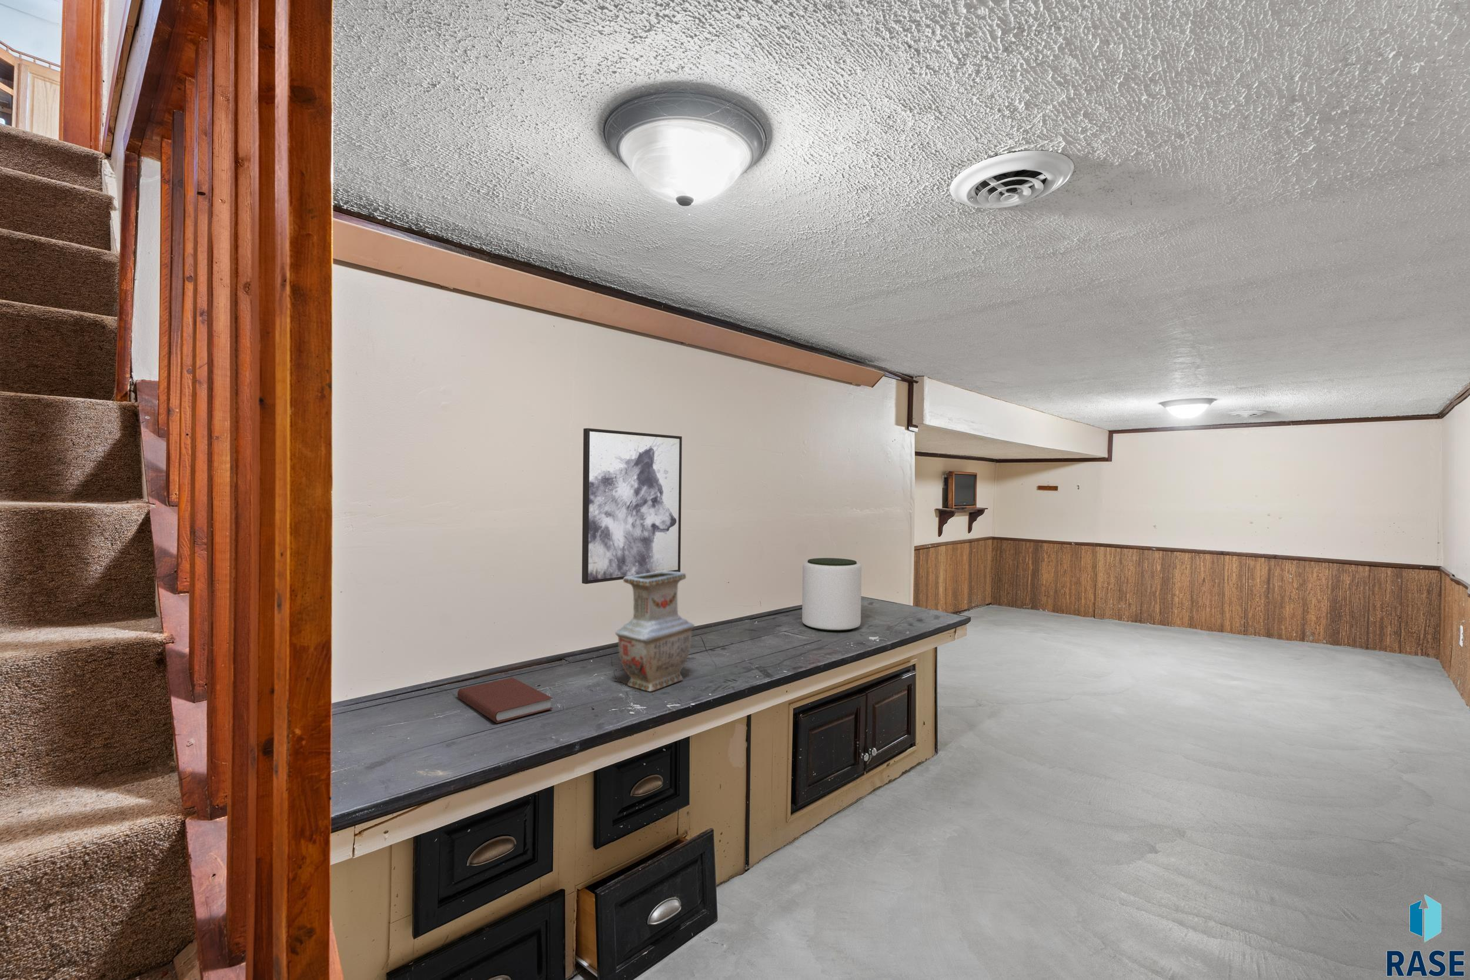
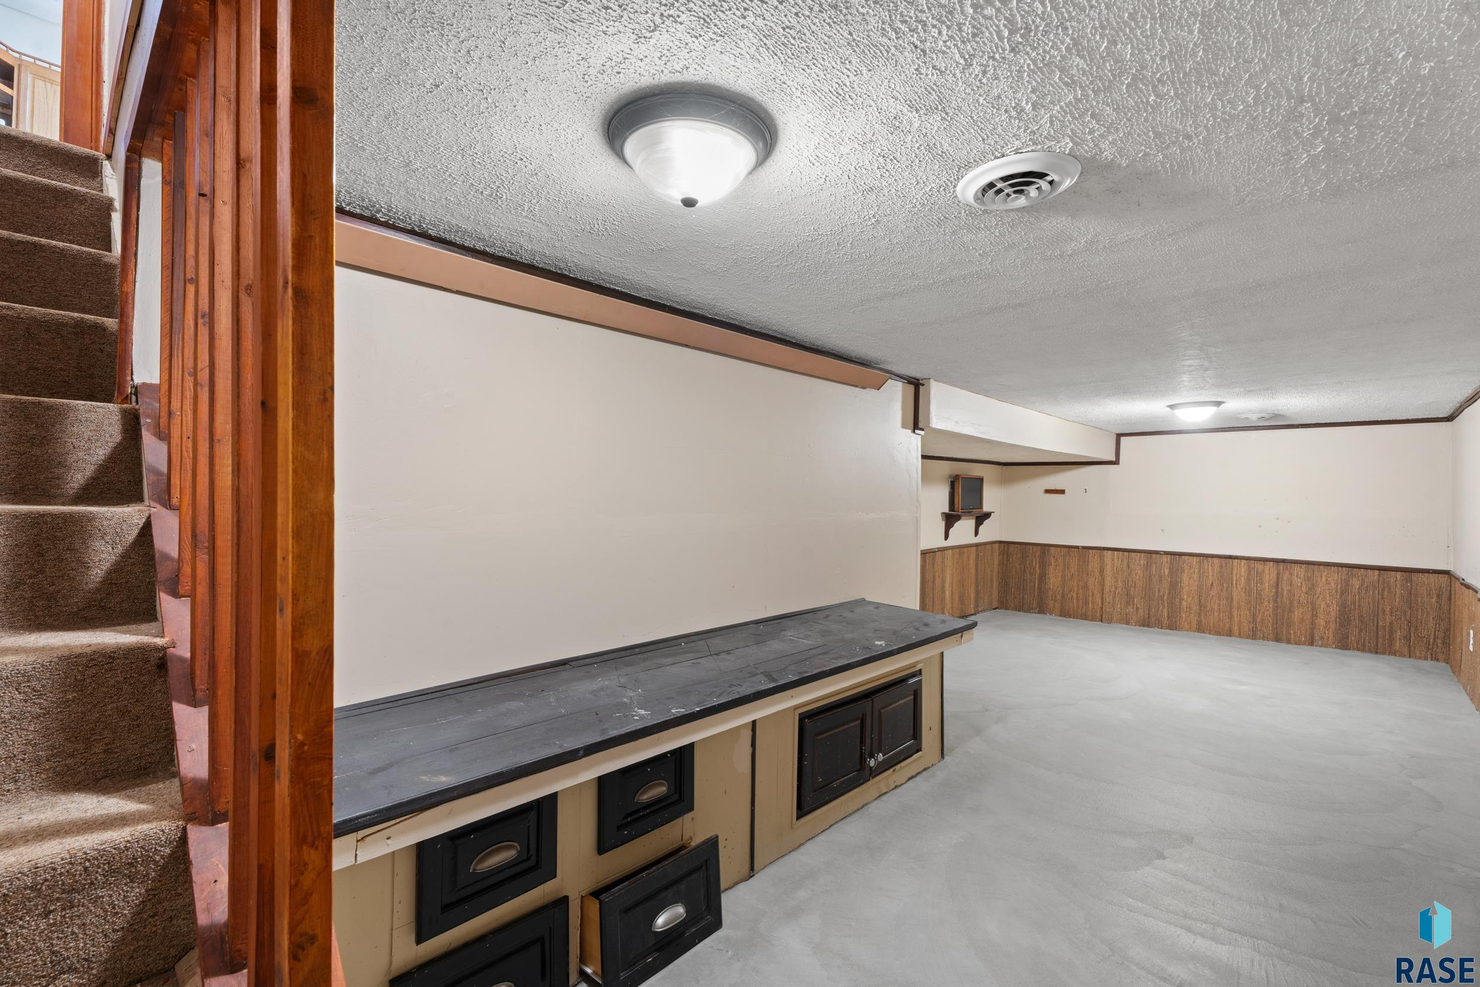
- book [457,677,553,724]
- wall art [582,428,682,584]
- plant pot [802,558,862,632]
- vase [615,571,695,692]
